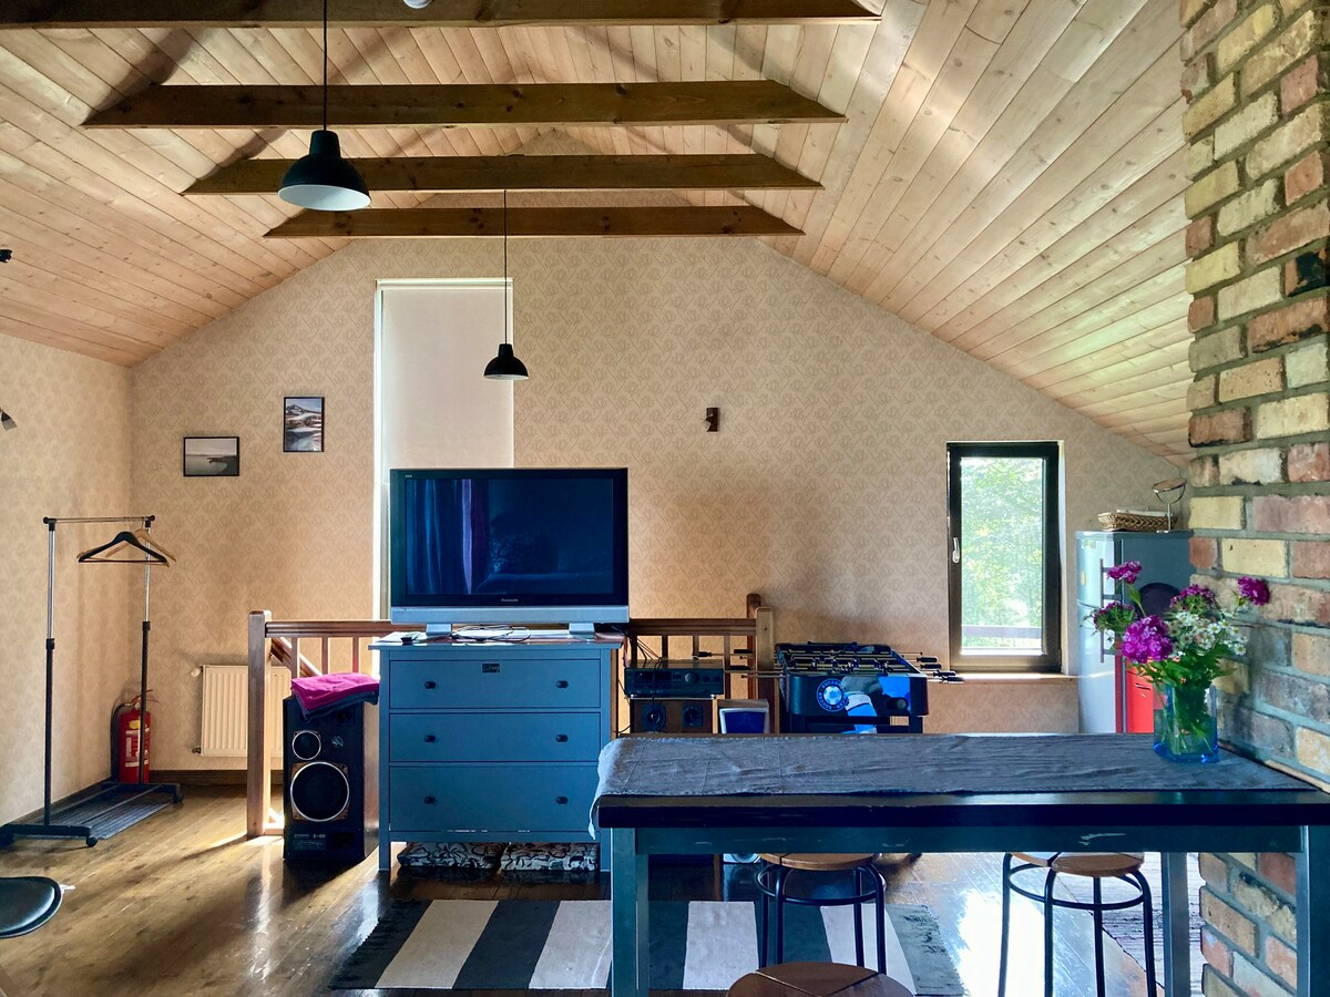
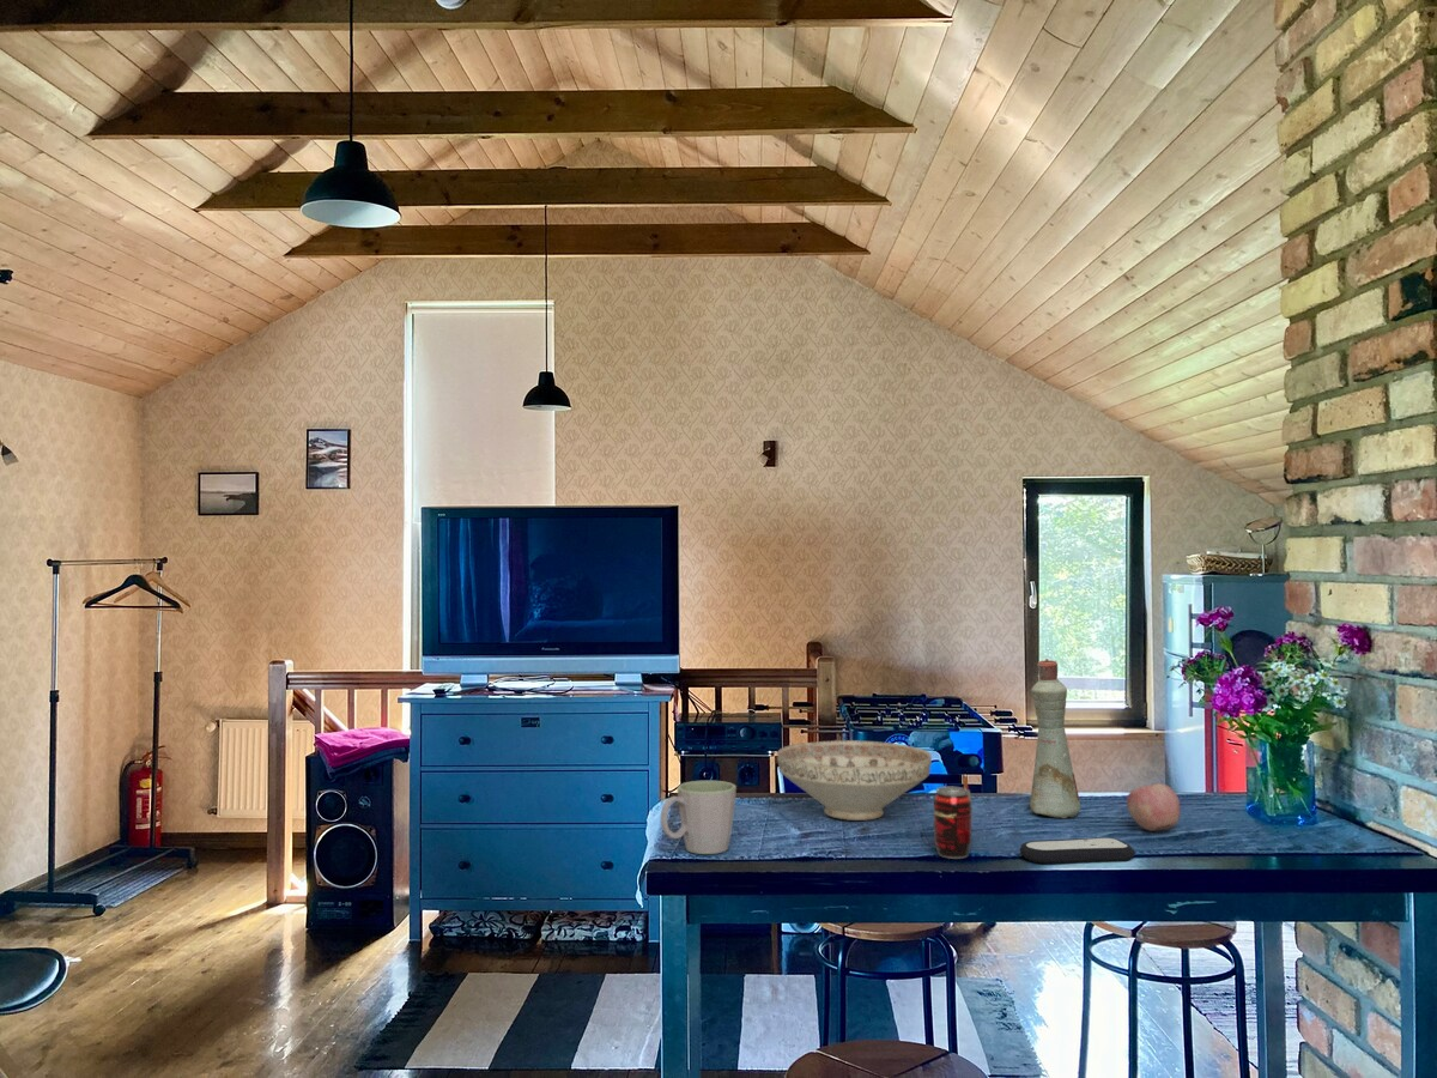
+ decorative bowl [776,739,933,822]
+ beverage can [933,774,974,860]
+ mug [660,780,738,855]
+ remote control [1019,836,1136,865]
+ apple [1126,782,1182,832]
+ bottle [1029,658,1081,819]
